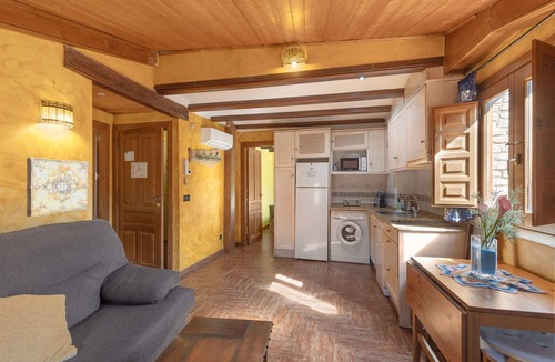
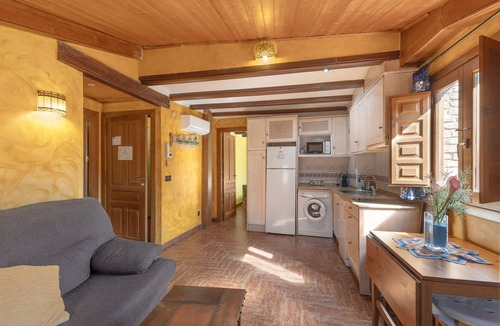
- wall art [26,157,89,218]
